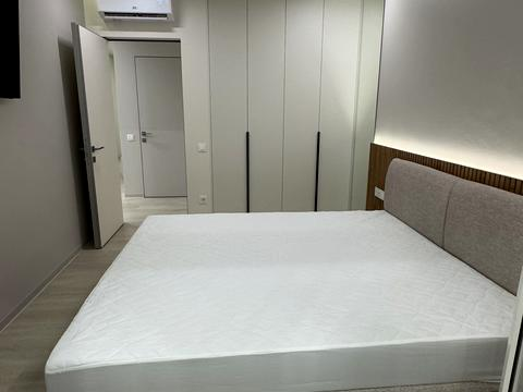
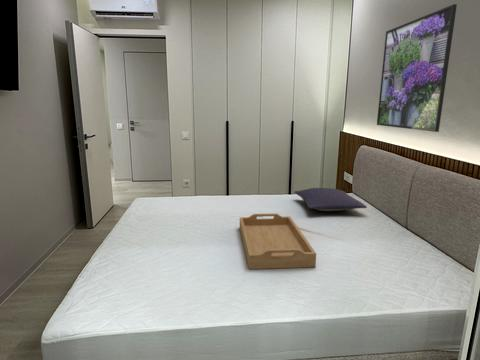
+ pillow [294,187,368,212]
+ serving tray [239,212,317,270]
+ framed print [376,3,458,133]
